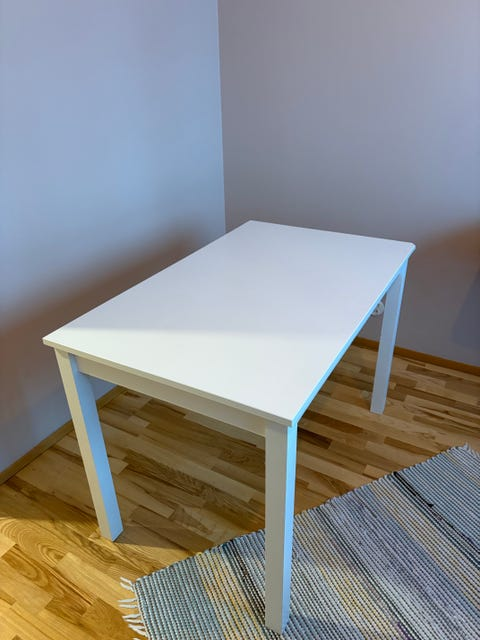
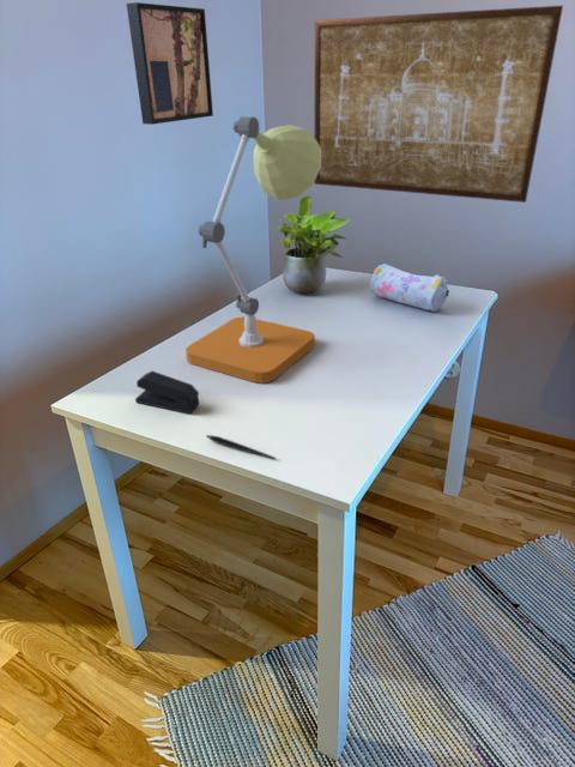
+ pencil case [369,262,450,313]
+ pen [205,434,277,460]
+ wall art [314,5,564,204]
+ stapler [134,370,200,415]
+ wall art [126,1,214,126]
+ desk lamp [184,115,321,385]
+ potted plant [278,194,352,294]
